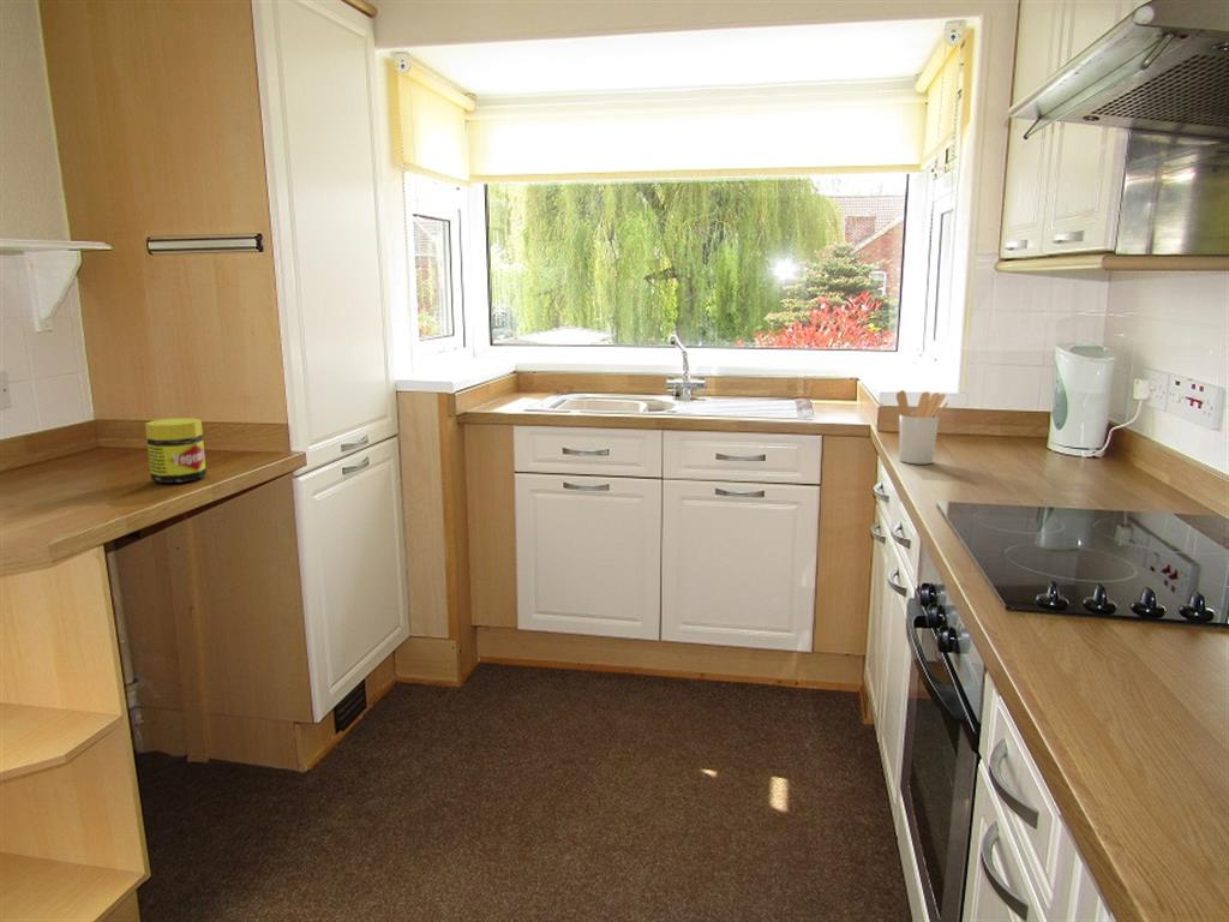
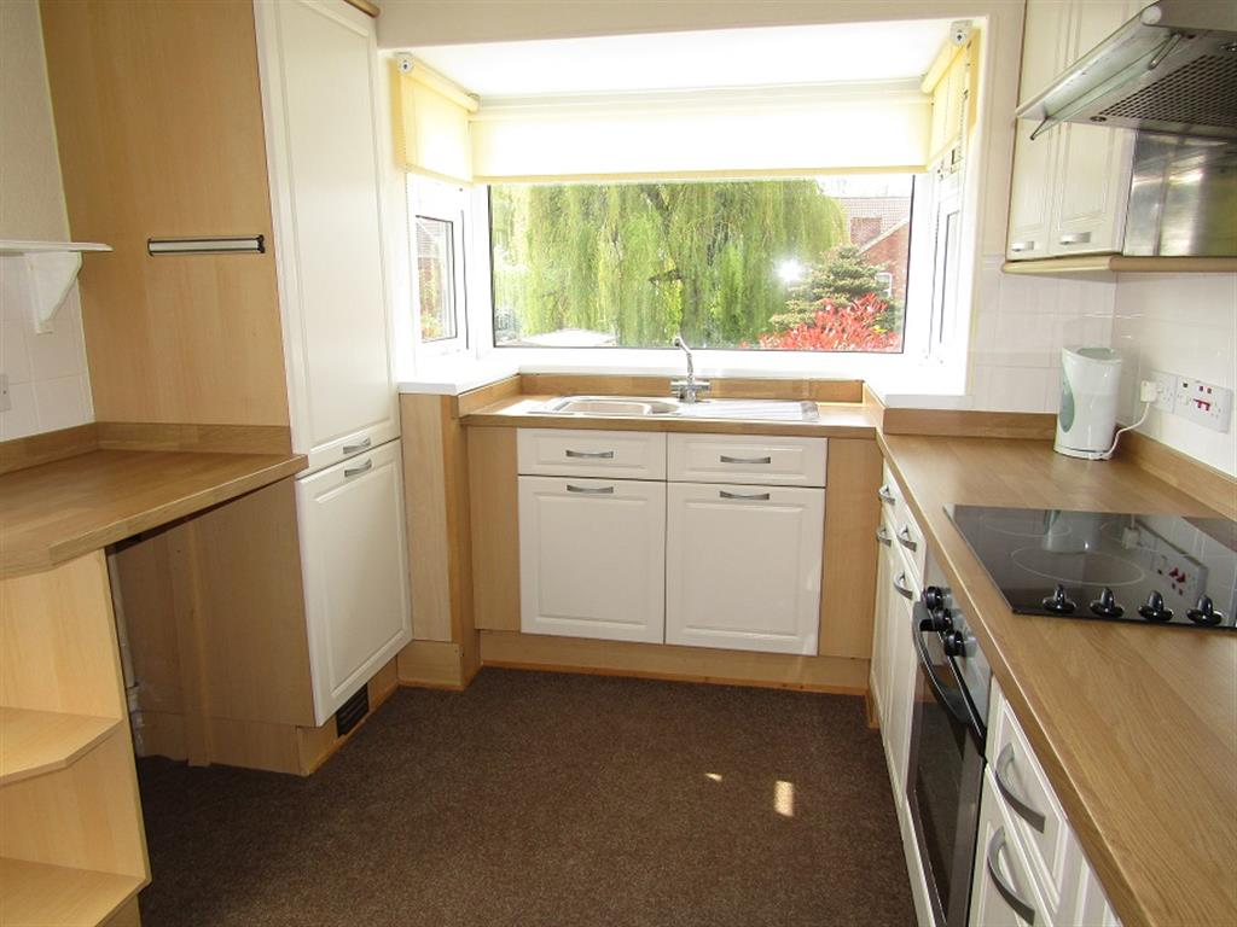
- utensil holder [895,389,949,466]
- jar [144,417,208,484]
